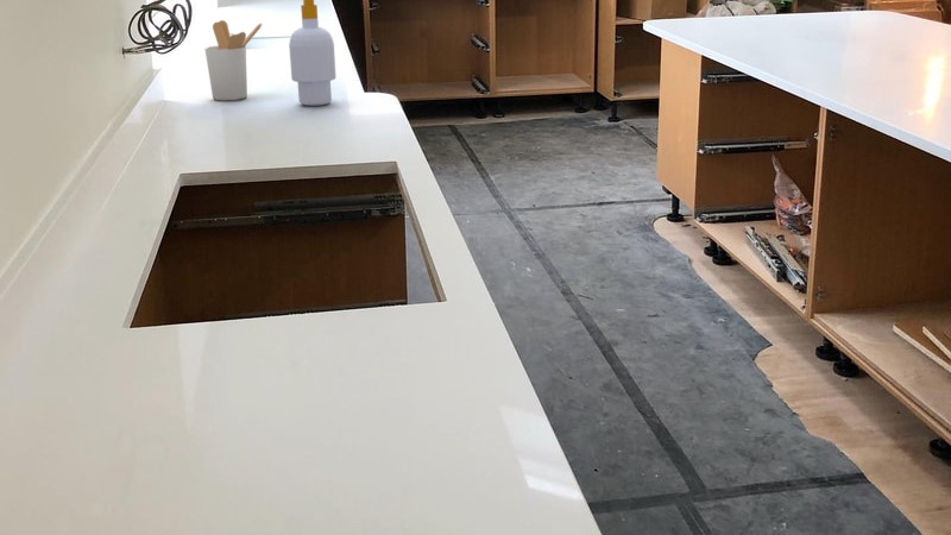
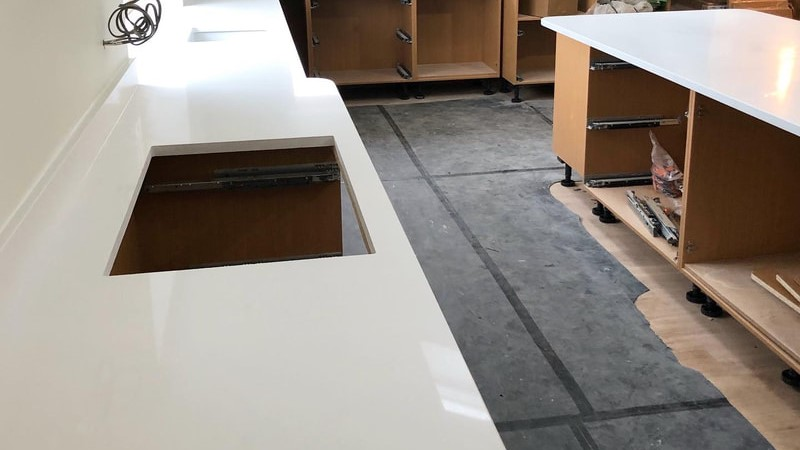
- soap bottle [288,0,338,107]
- utensil holder [203,19,264,101]
